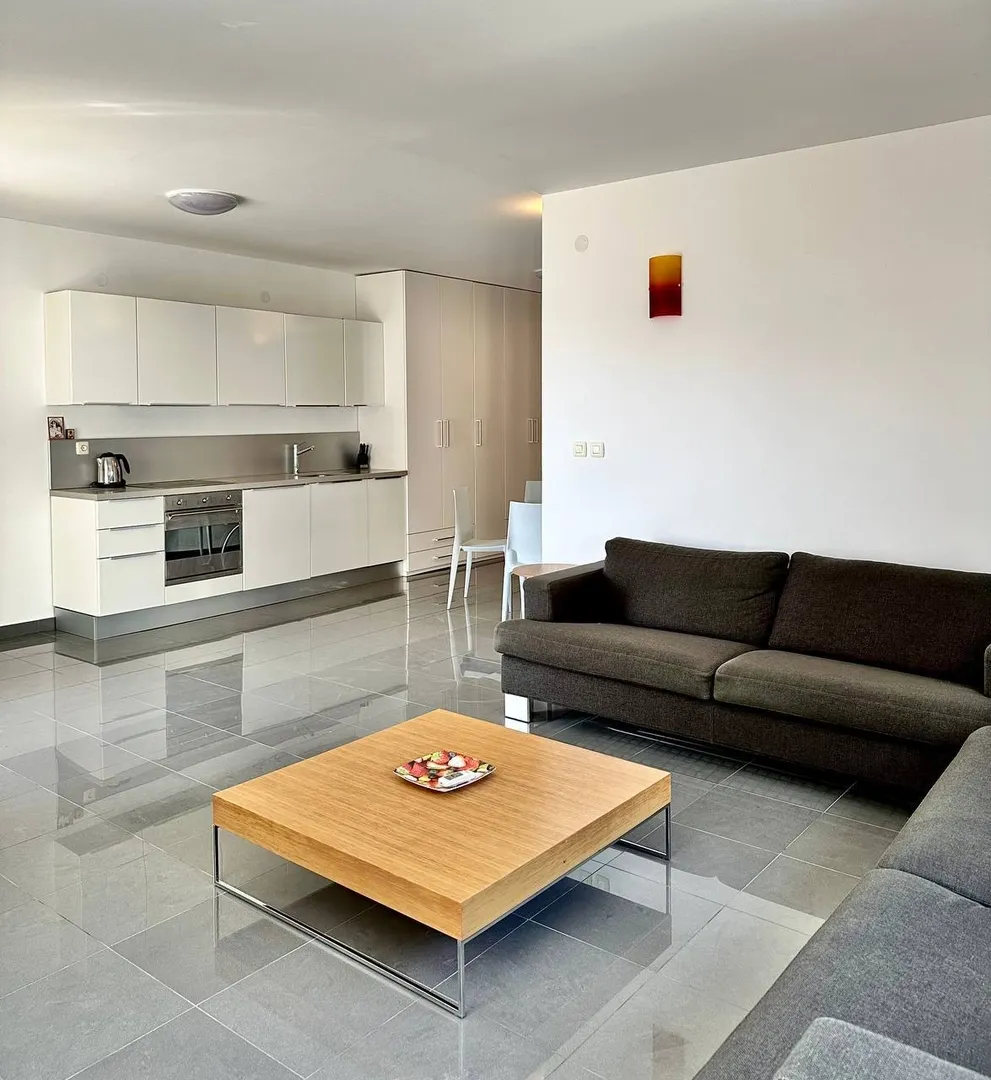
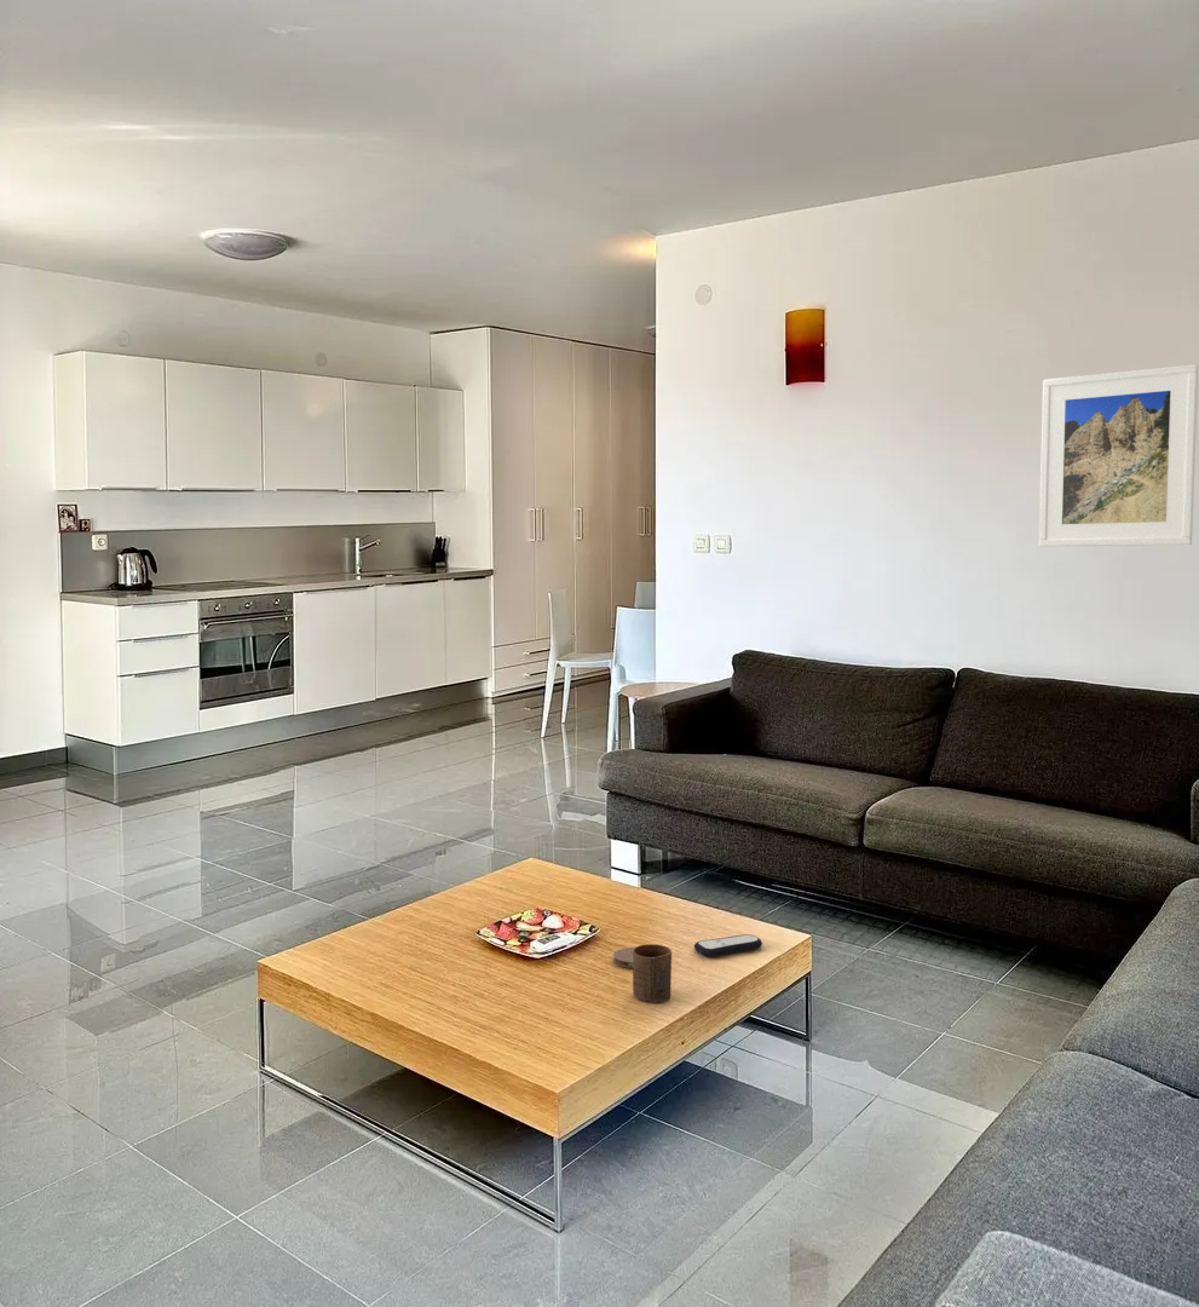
+ coaster [612,946,635,969]
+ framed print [1038,363,1199,548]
+ remote control [693,933,763,958]
+ cup [632,943,673,1003]
